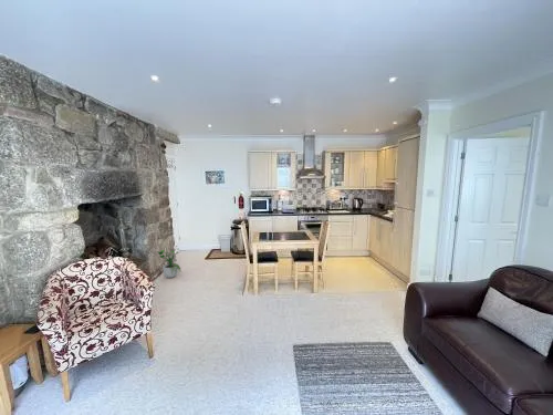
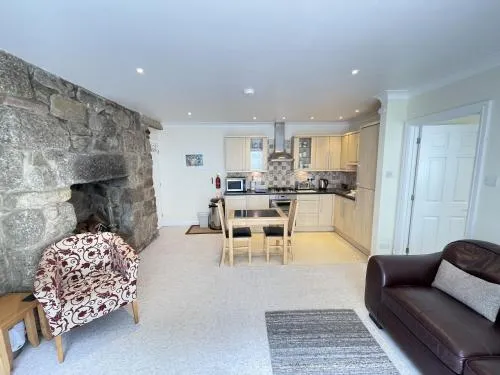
- potted plant [156,242,182,279]
